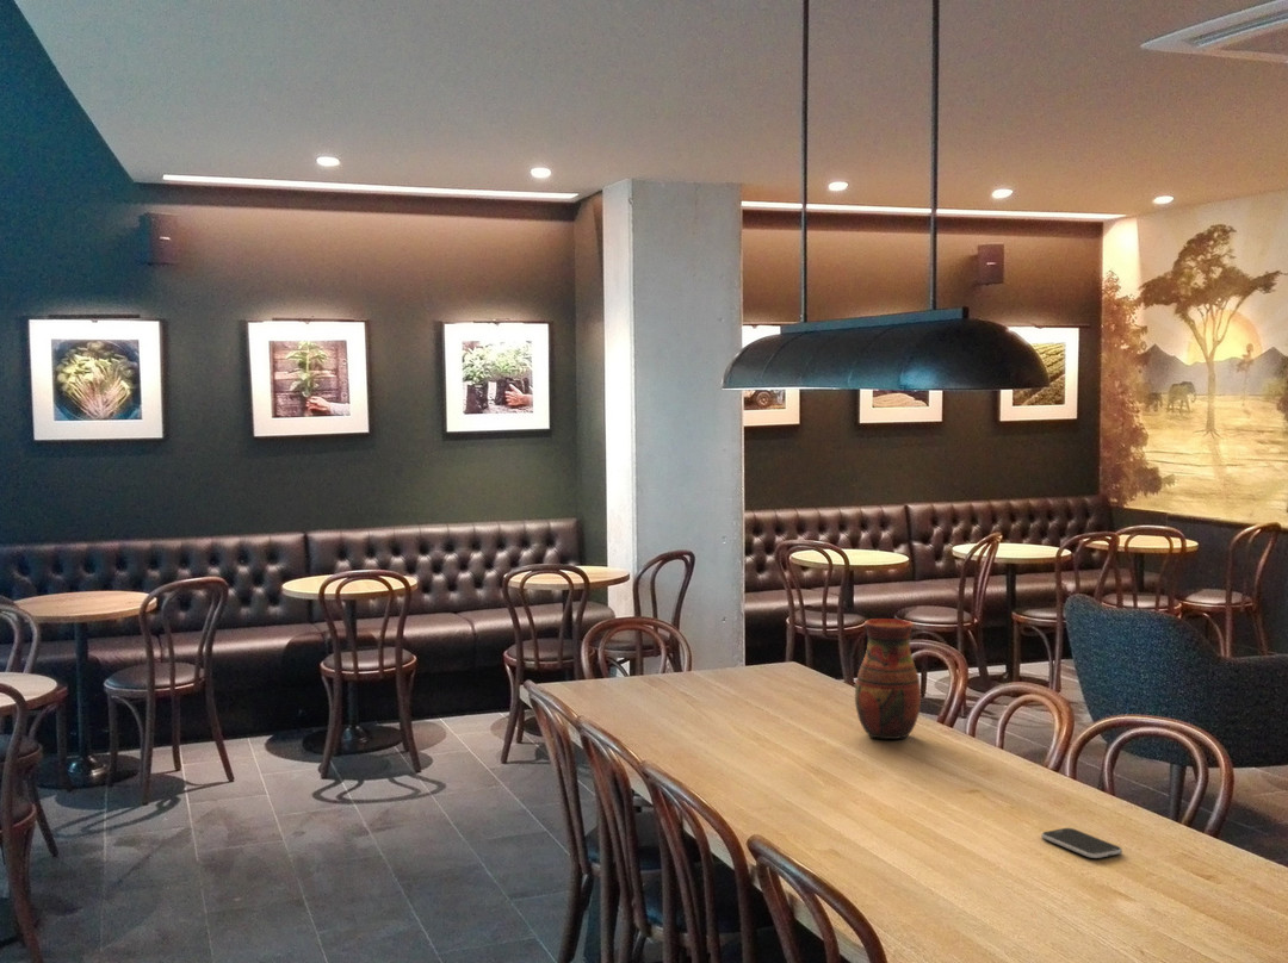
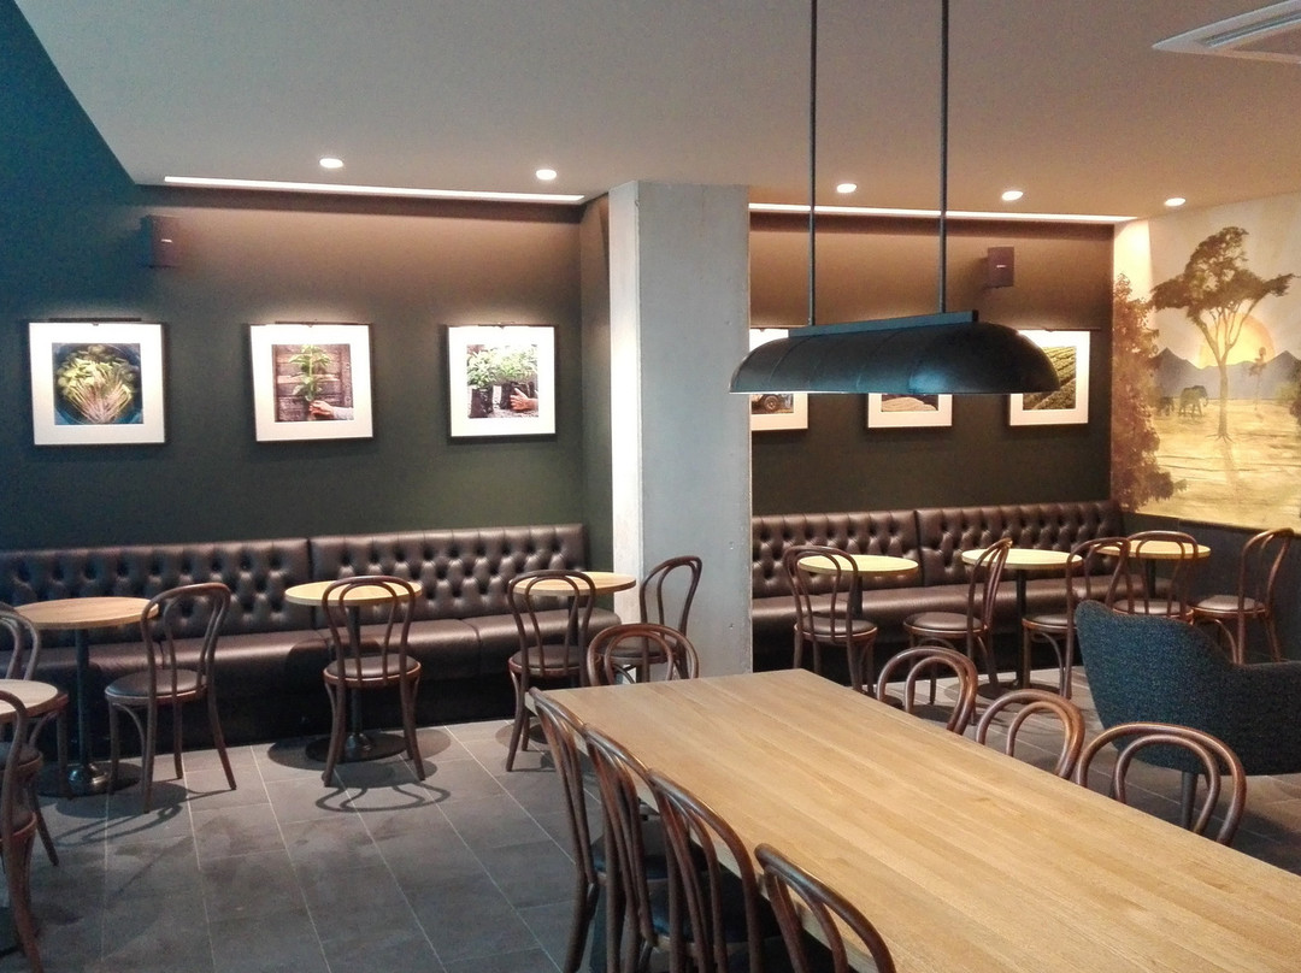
- vase [854,617,922,741]
- smartphone [1040,827,1123,859]
